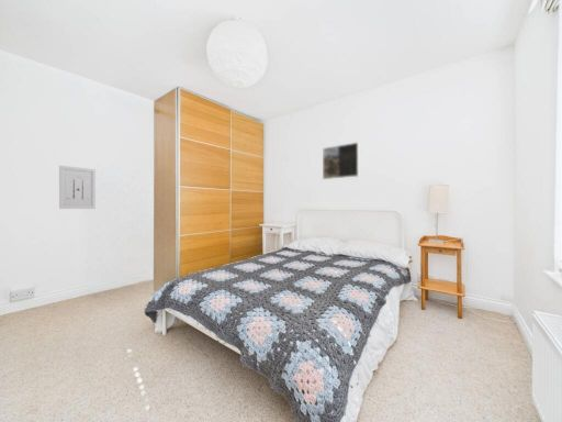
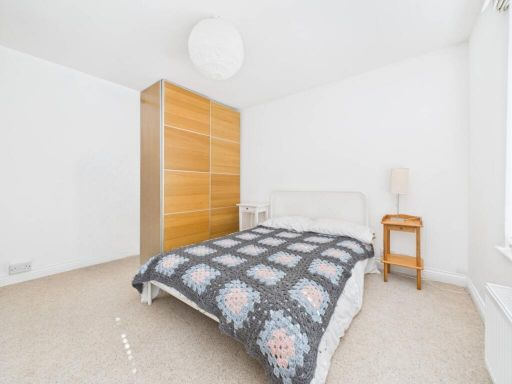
- wall art [58,165,97,210]
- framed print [322,141,360,180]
